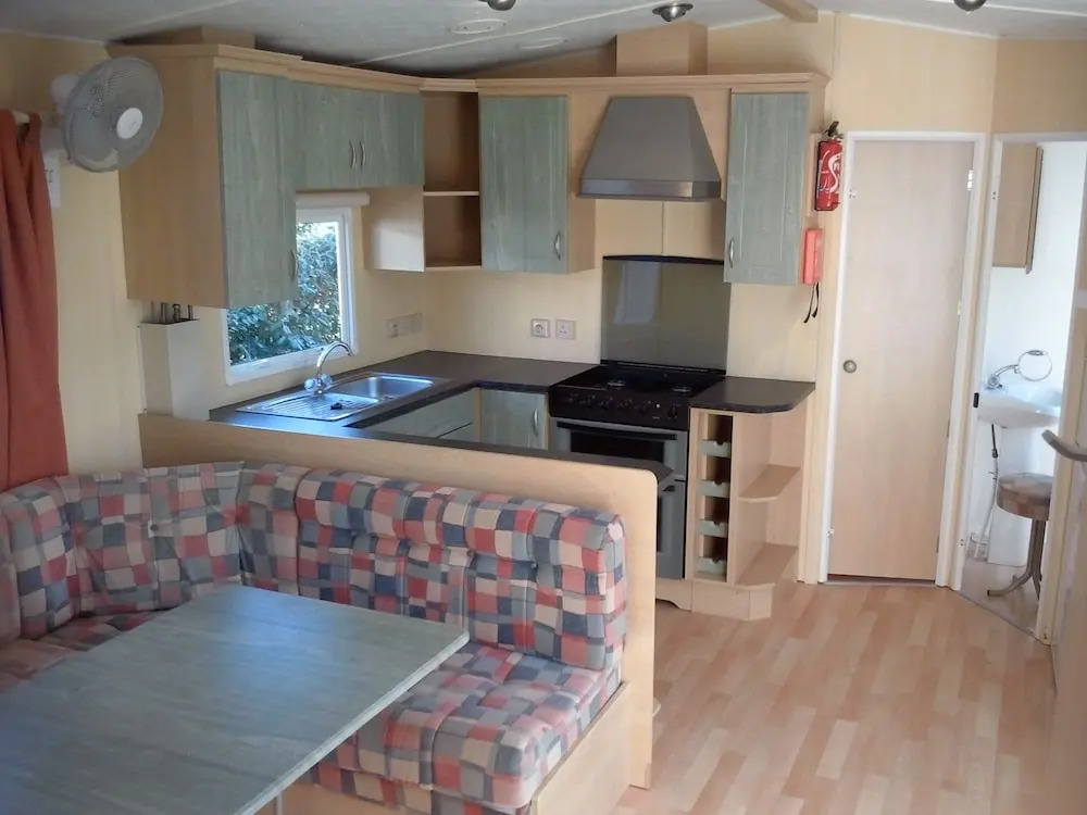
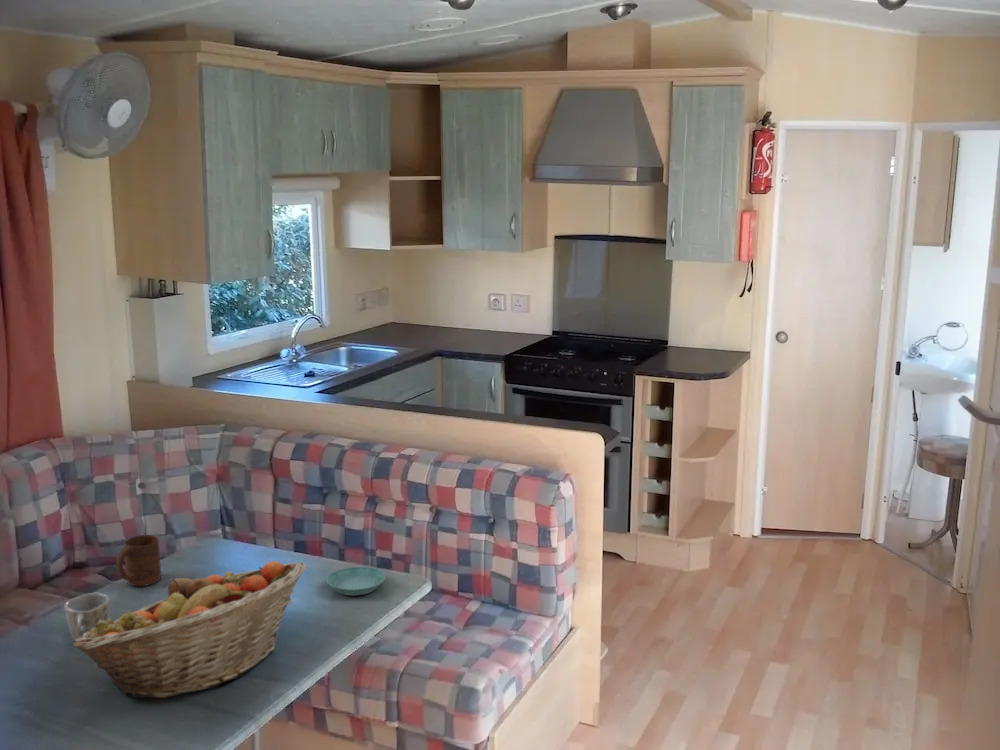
+ mug [63,592,111,642]
+ saucer [326,566,386,596]
+ fruit basket [72,560,307,699]
+ cup [115,534,162,587]
